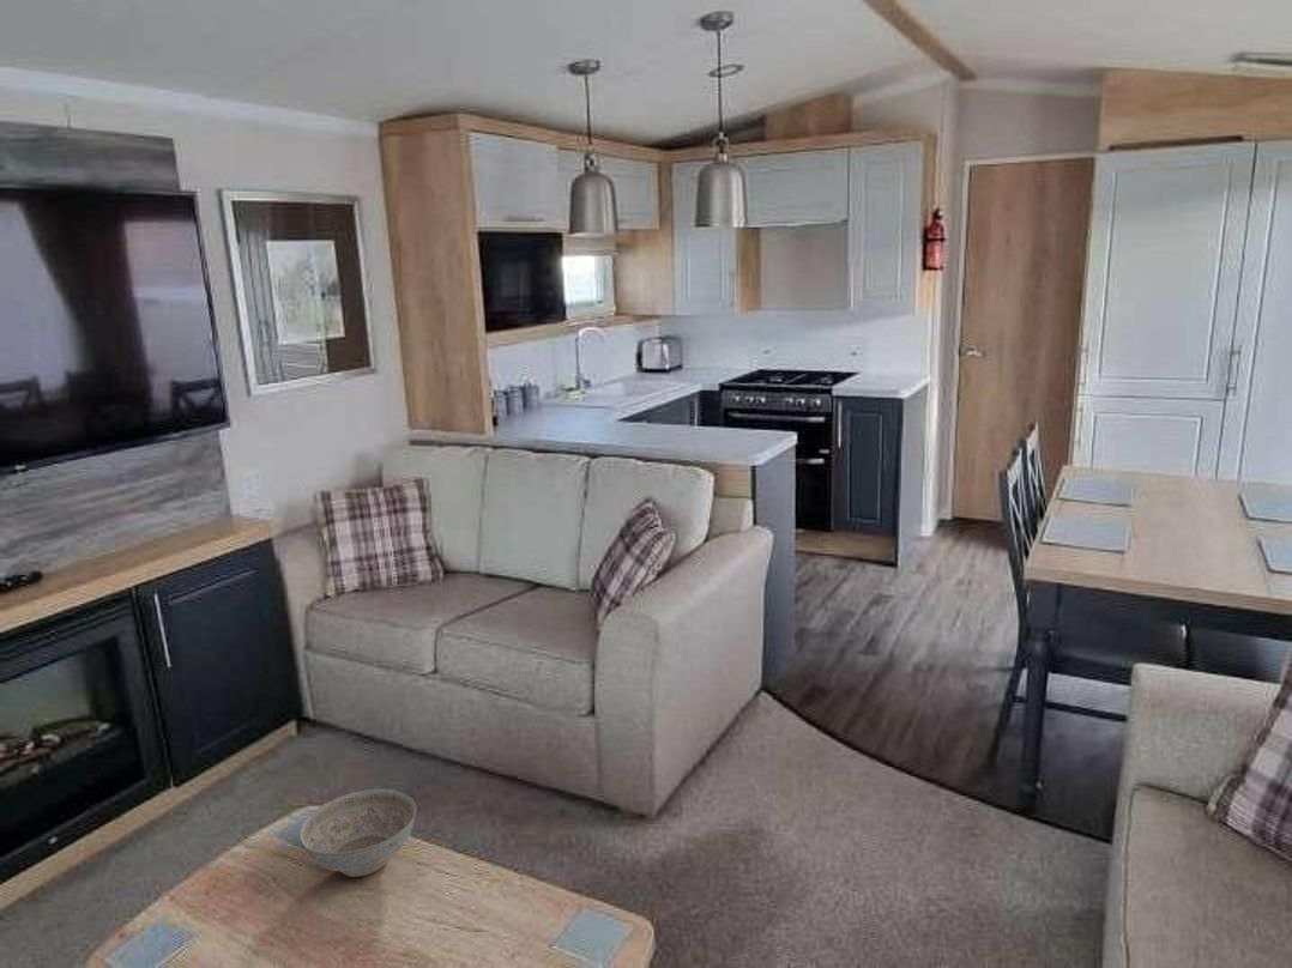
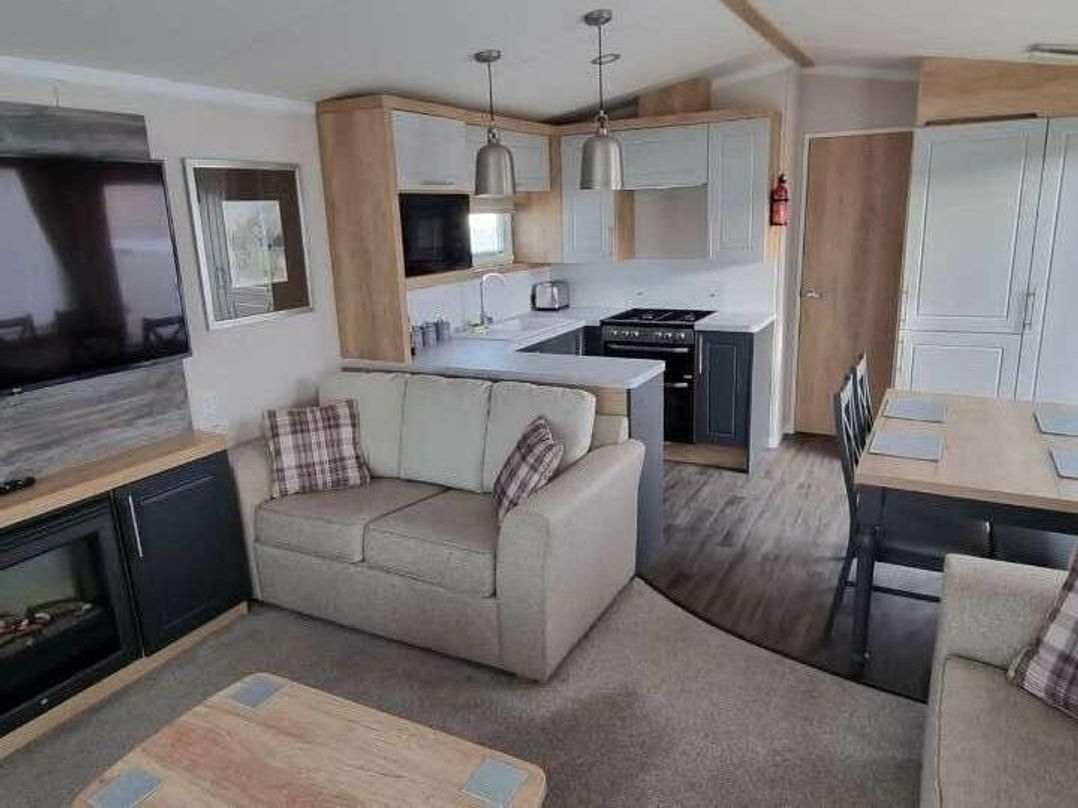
- decorative bowl [298,788,417,878]
